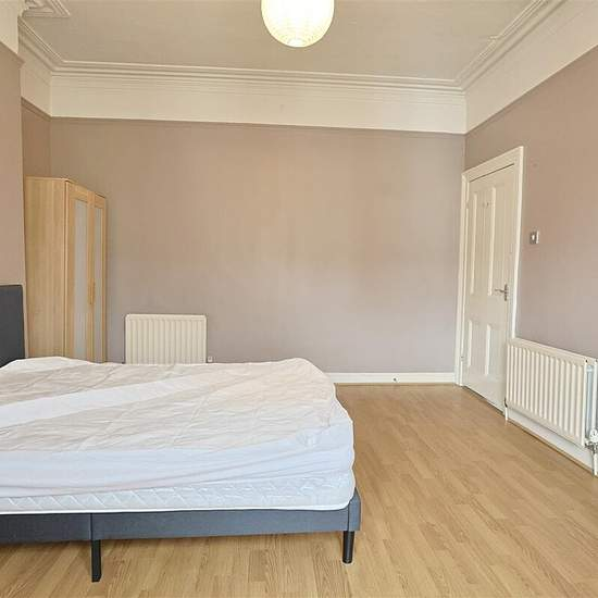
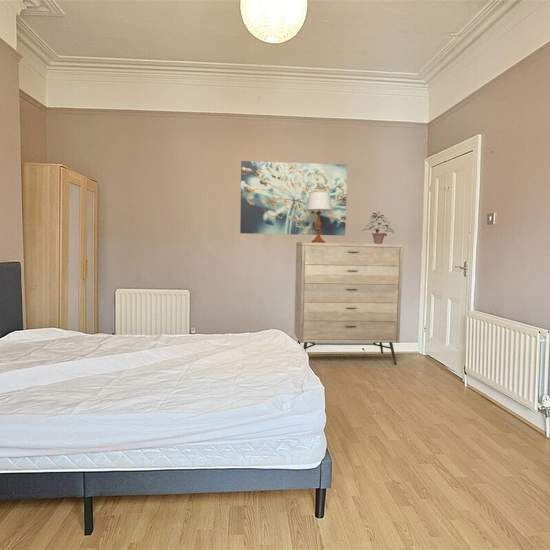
+ potted plant [361,211,396,244]
+ wall art [239,160,348,237]
+ table lamp [307,192,332,243]
+ dresser [293,241,404,365]
